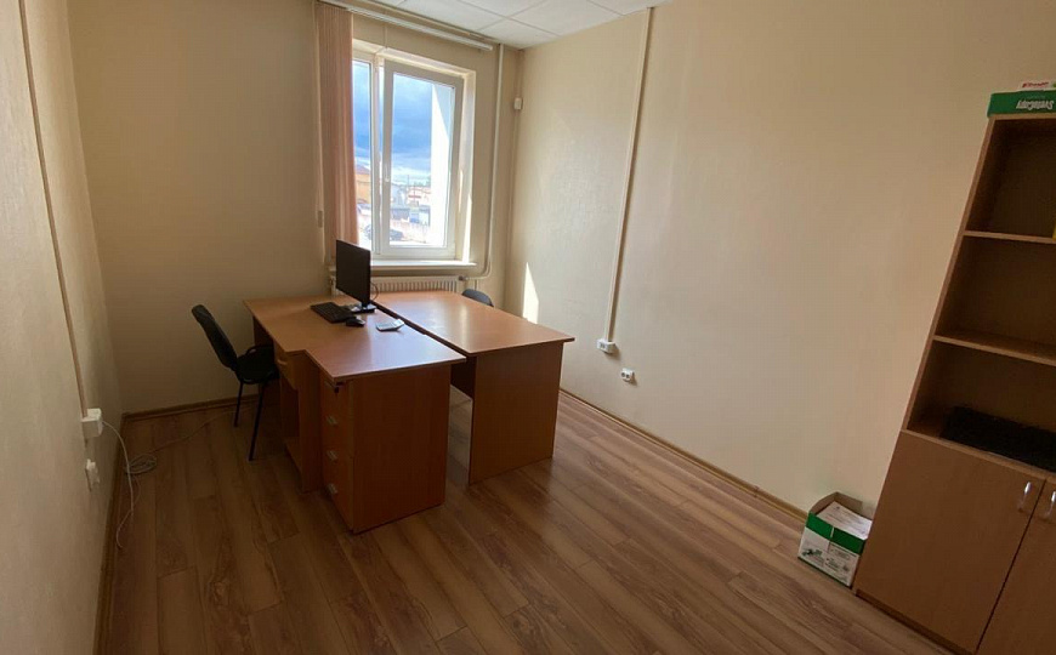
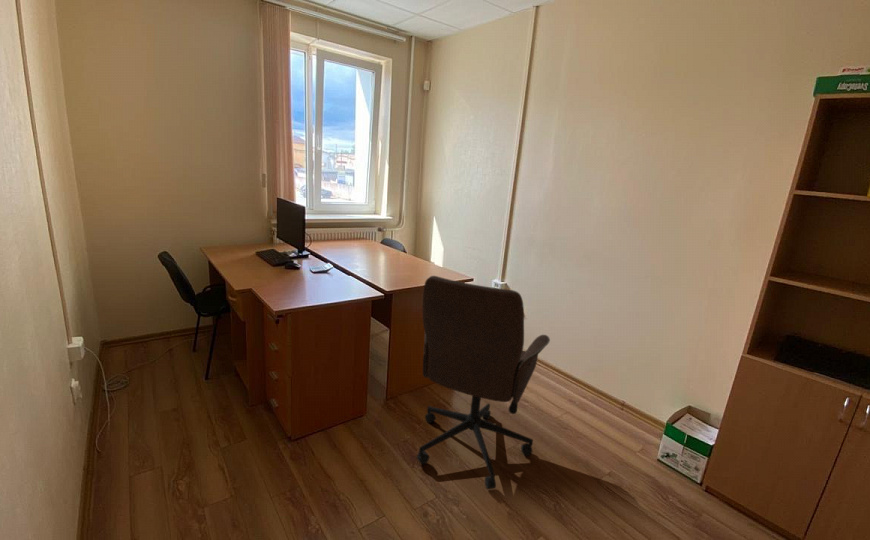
+ office chair [416,275,551,490]
